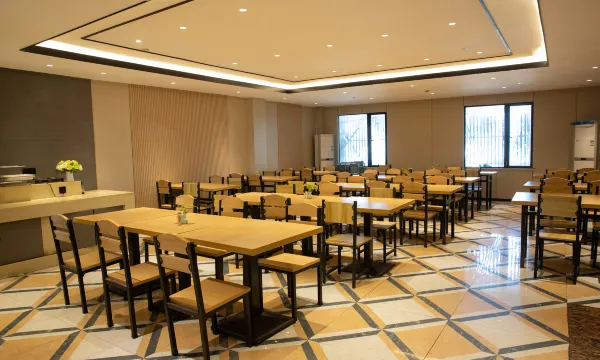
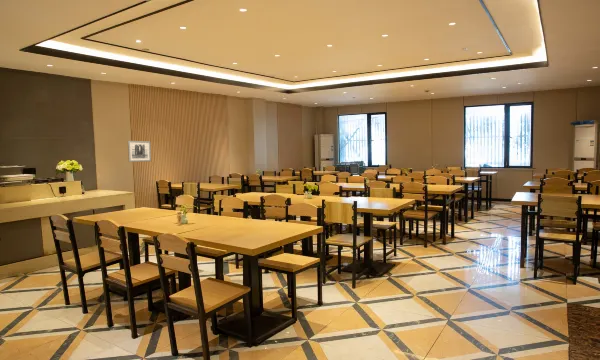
+ wall art [127,140,152,163]
